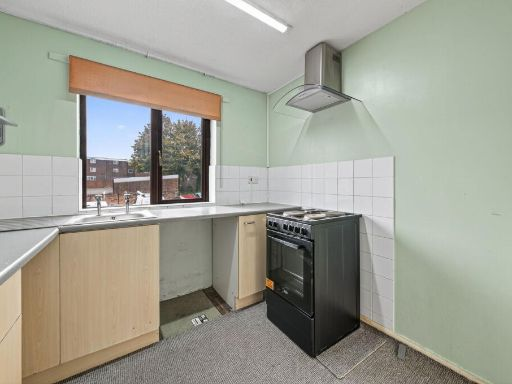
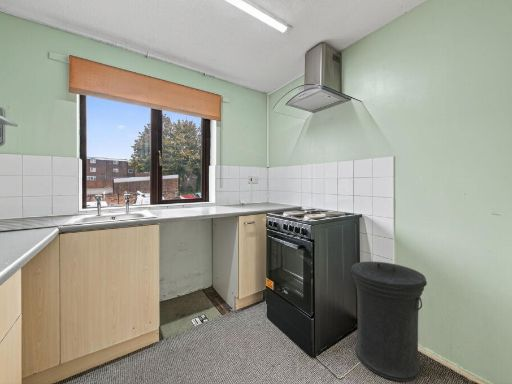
+ trash can [350,260,428,382]
